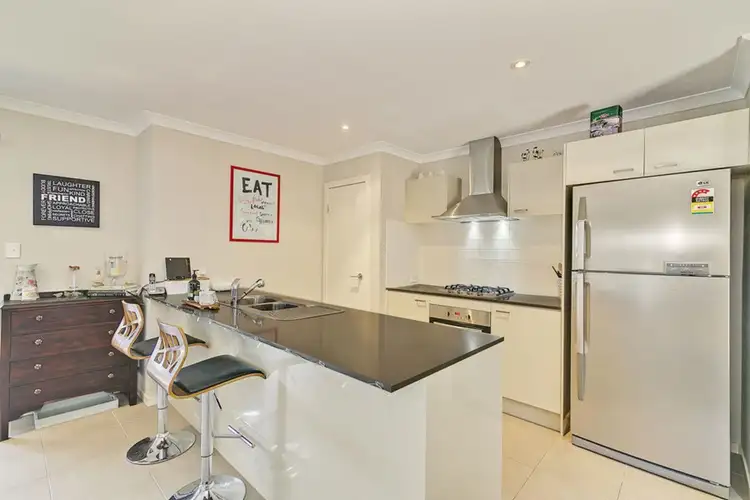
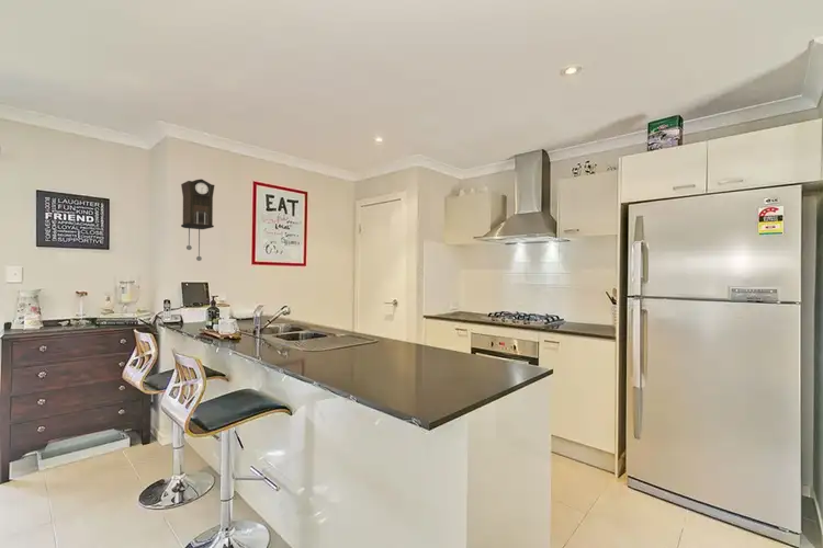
+ pendulum clock [180,179,215,262]
